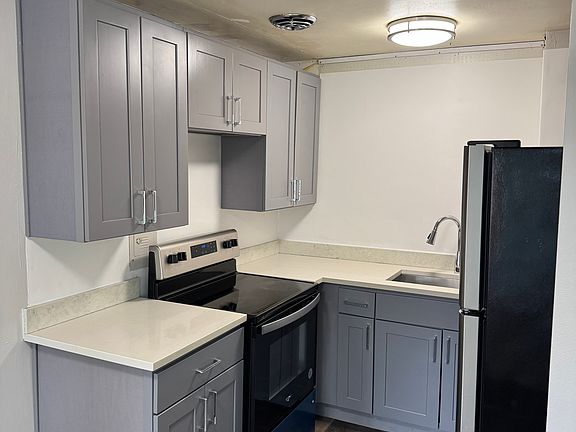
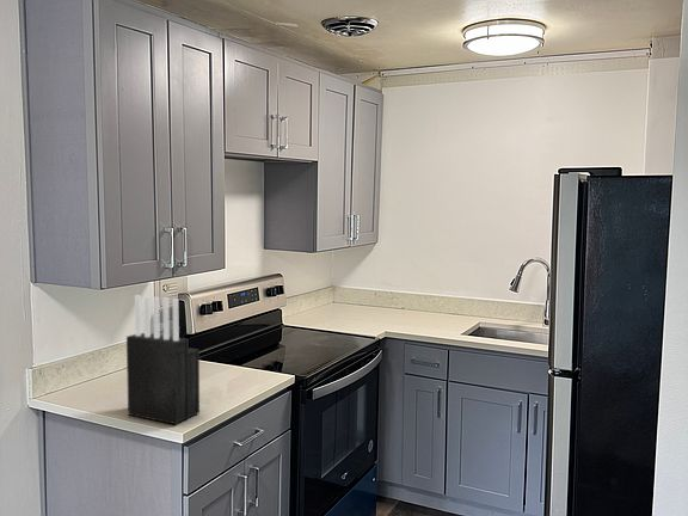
+ knife block [125,294,201,425]
